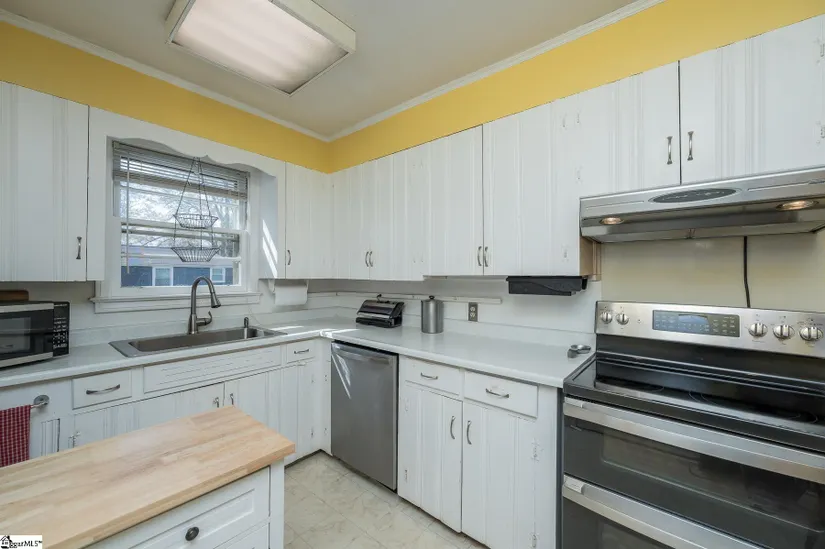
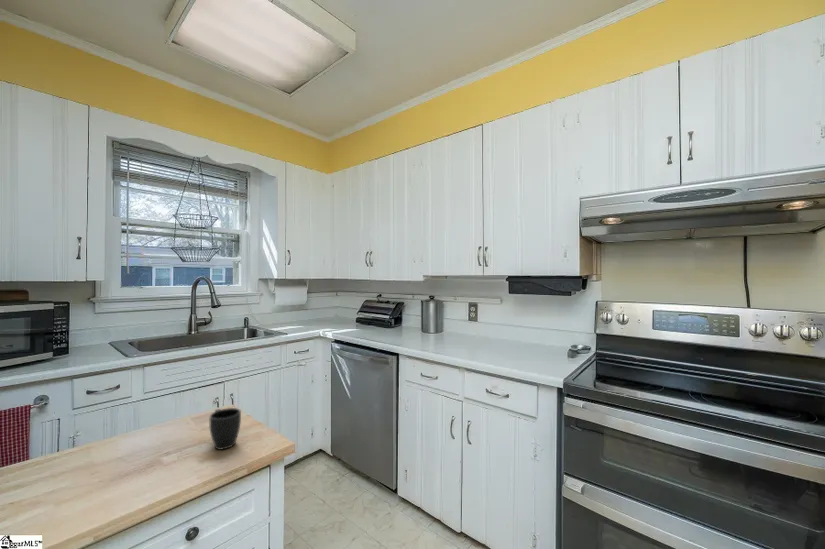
+ mug [209,407,242,451]
